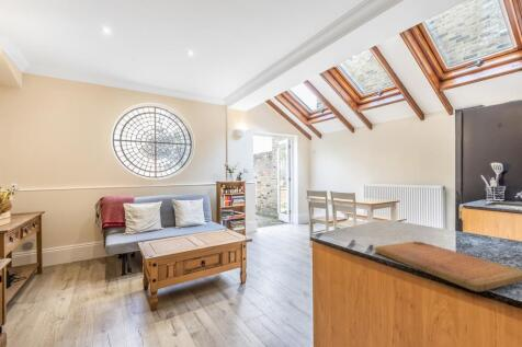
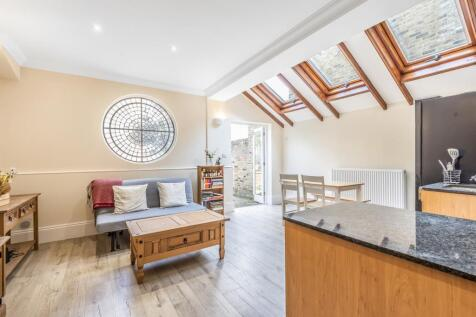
- cutting board [374,240,522,292]
